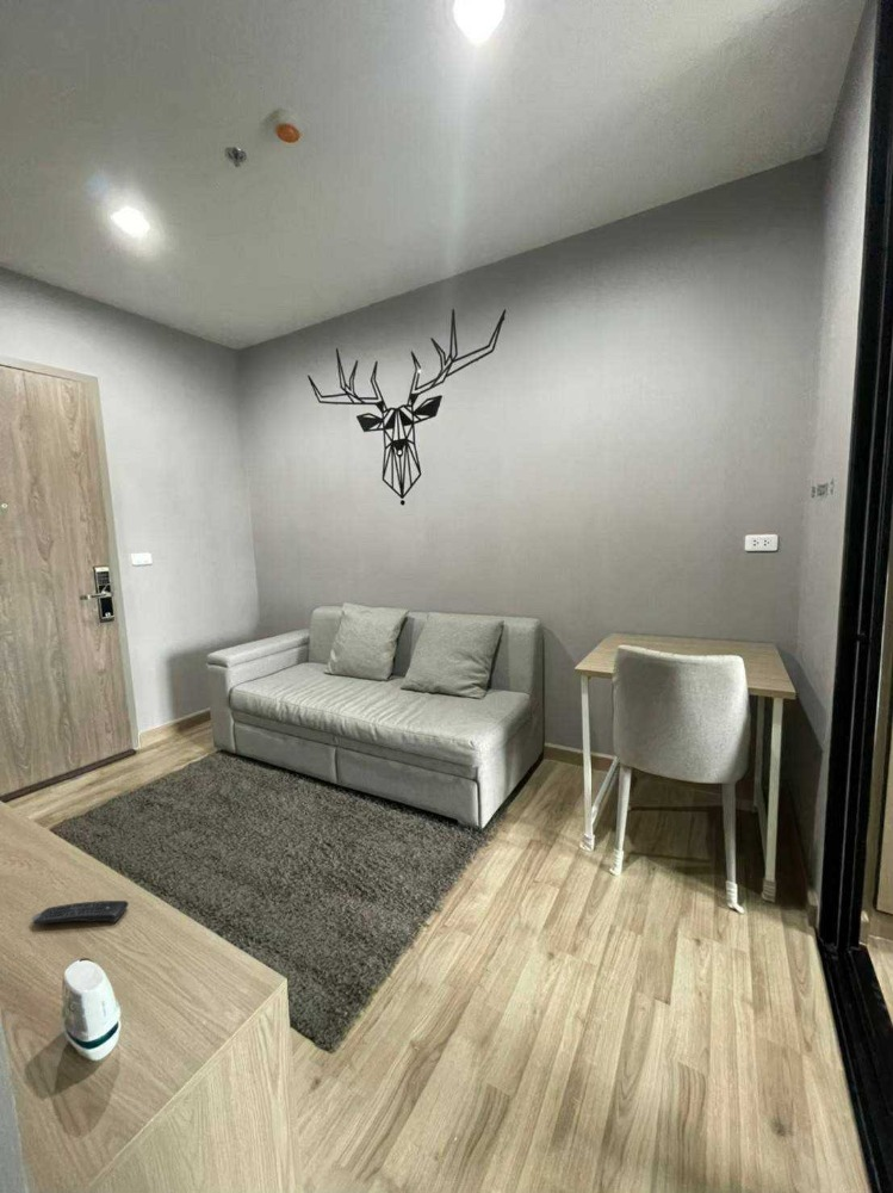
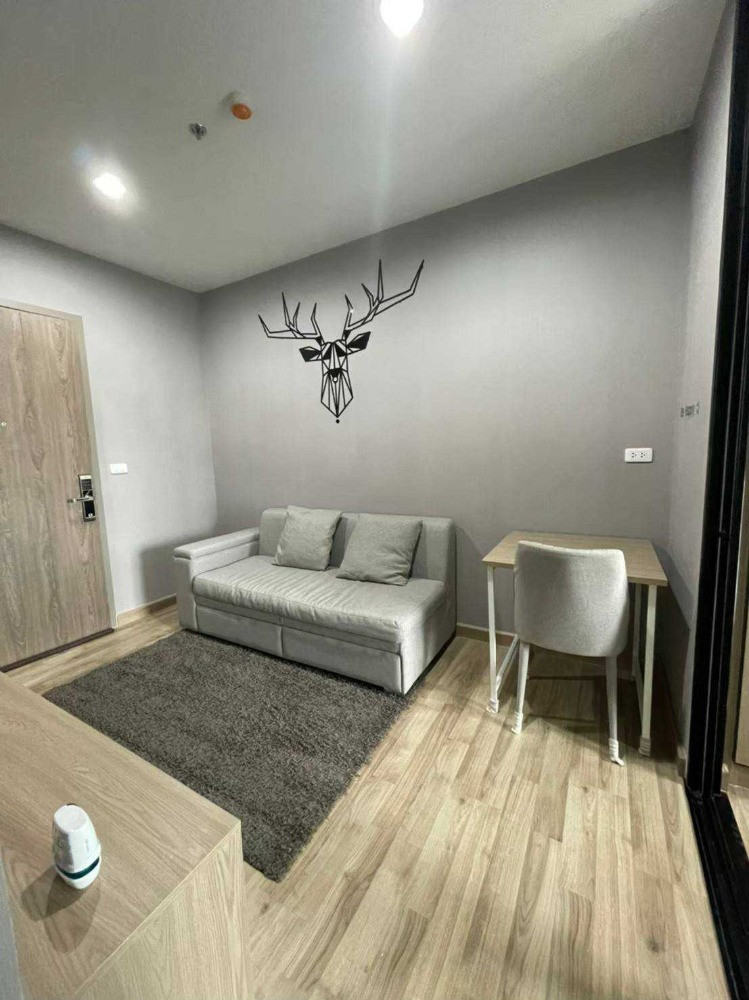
- remote control [31,900,130,926]
